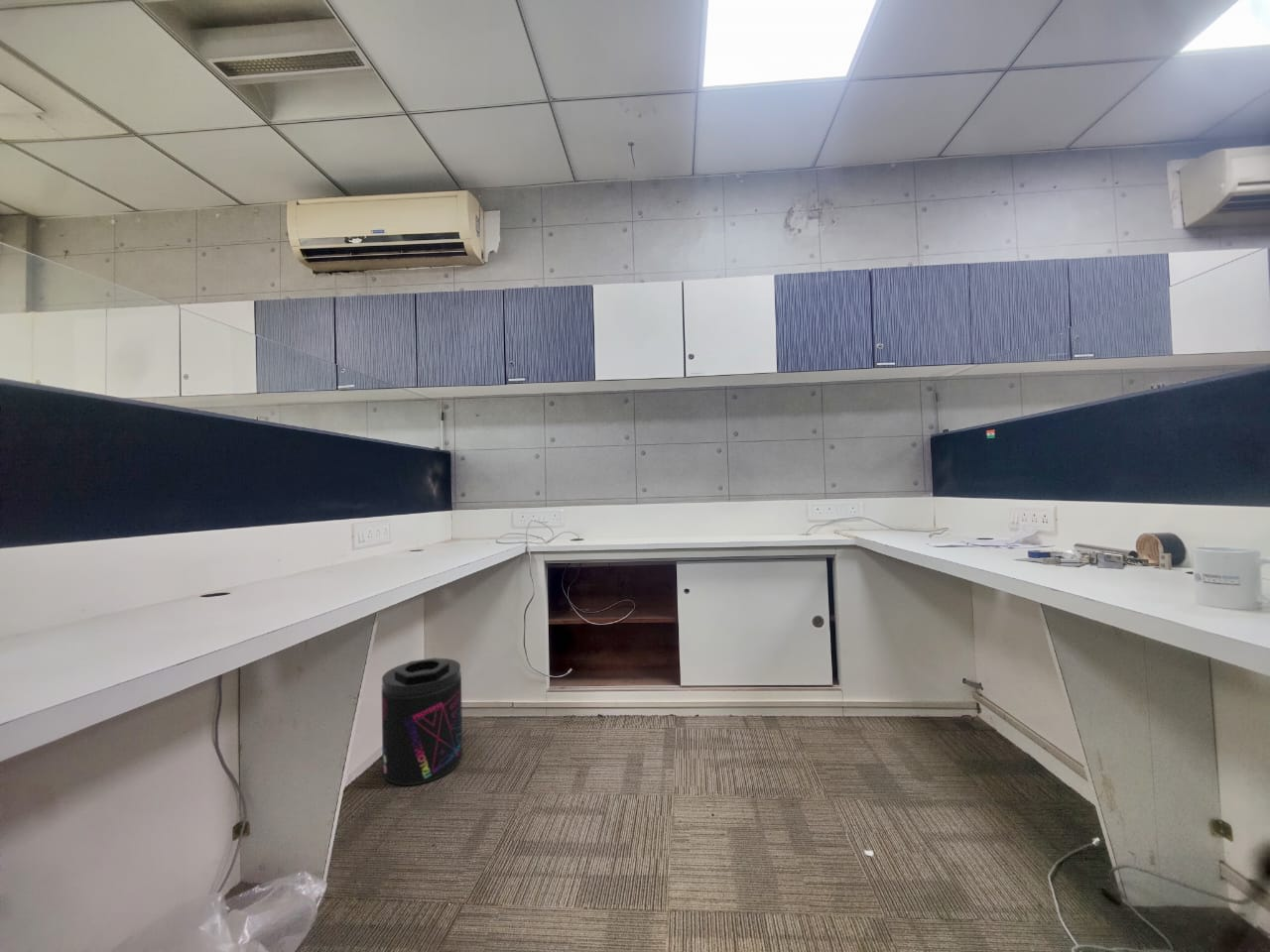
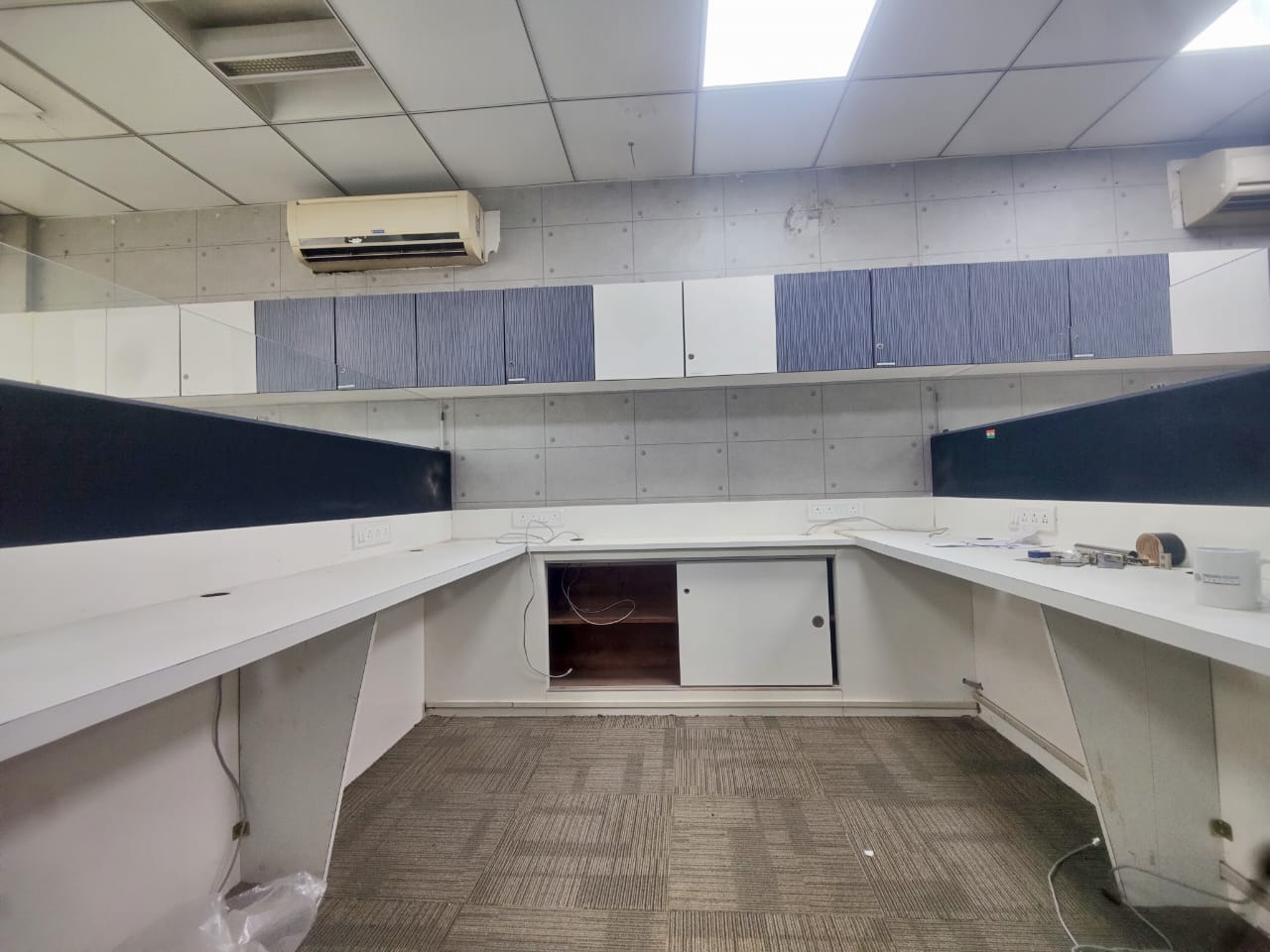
- supplement container [381,656,463,786]
